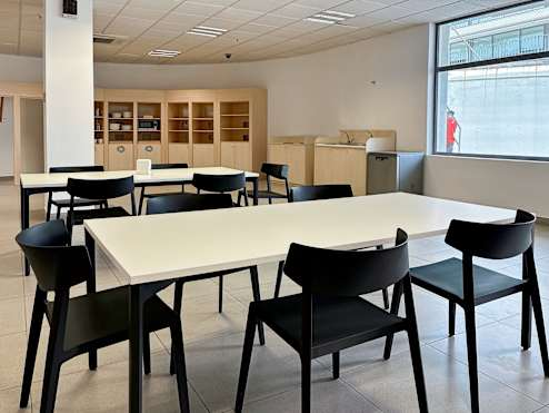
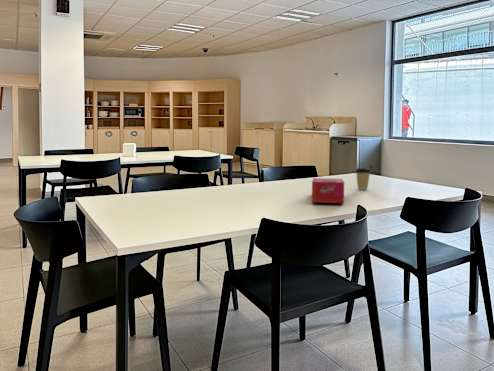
+ coffee cup [354,168,372,191]
+ tissue box [311,177,345,204]
